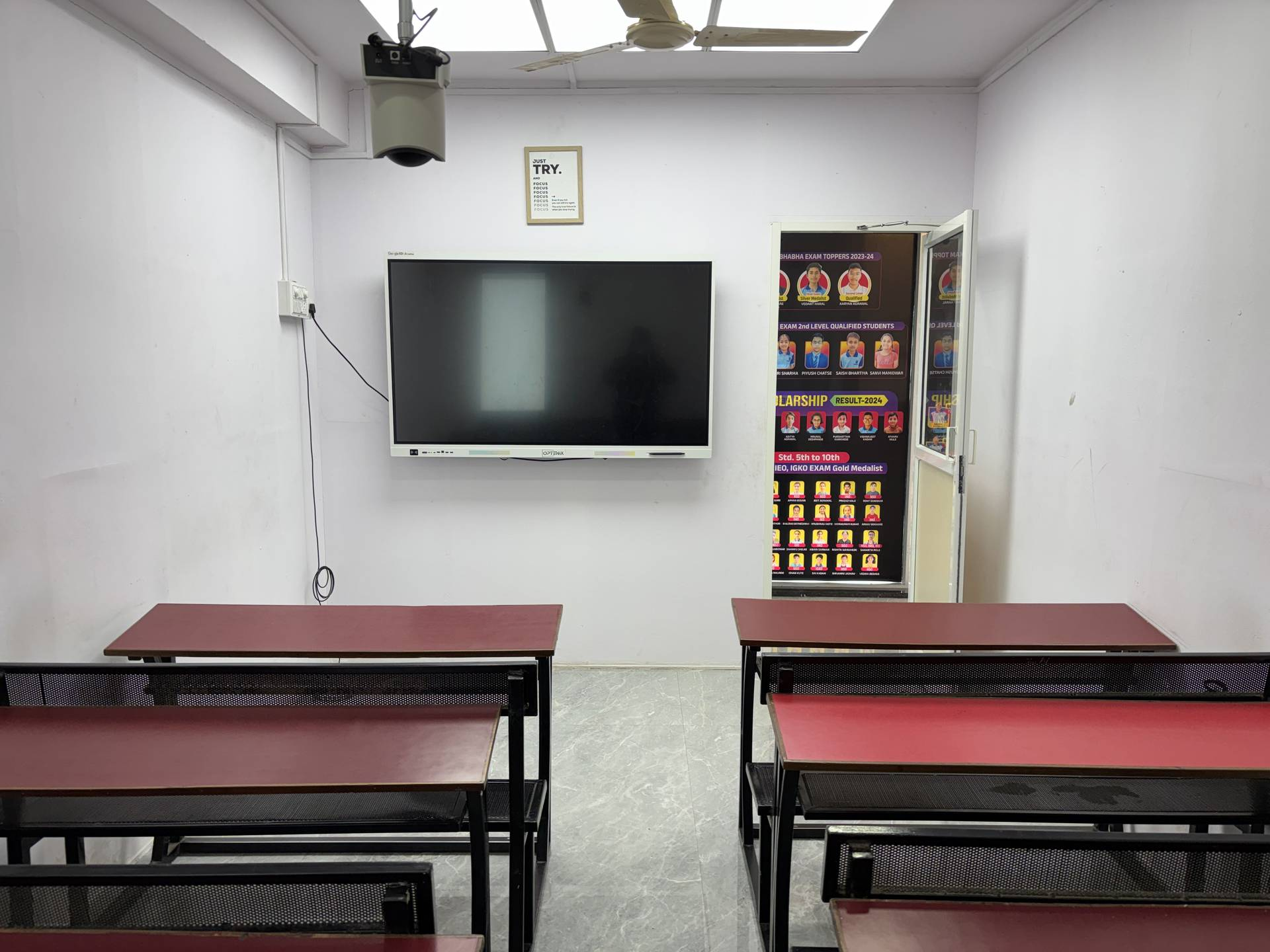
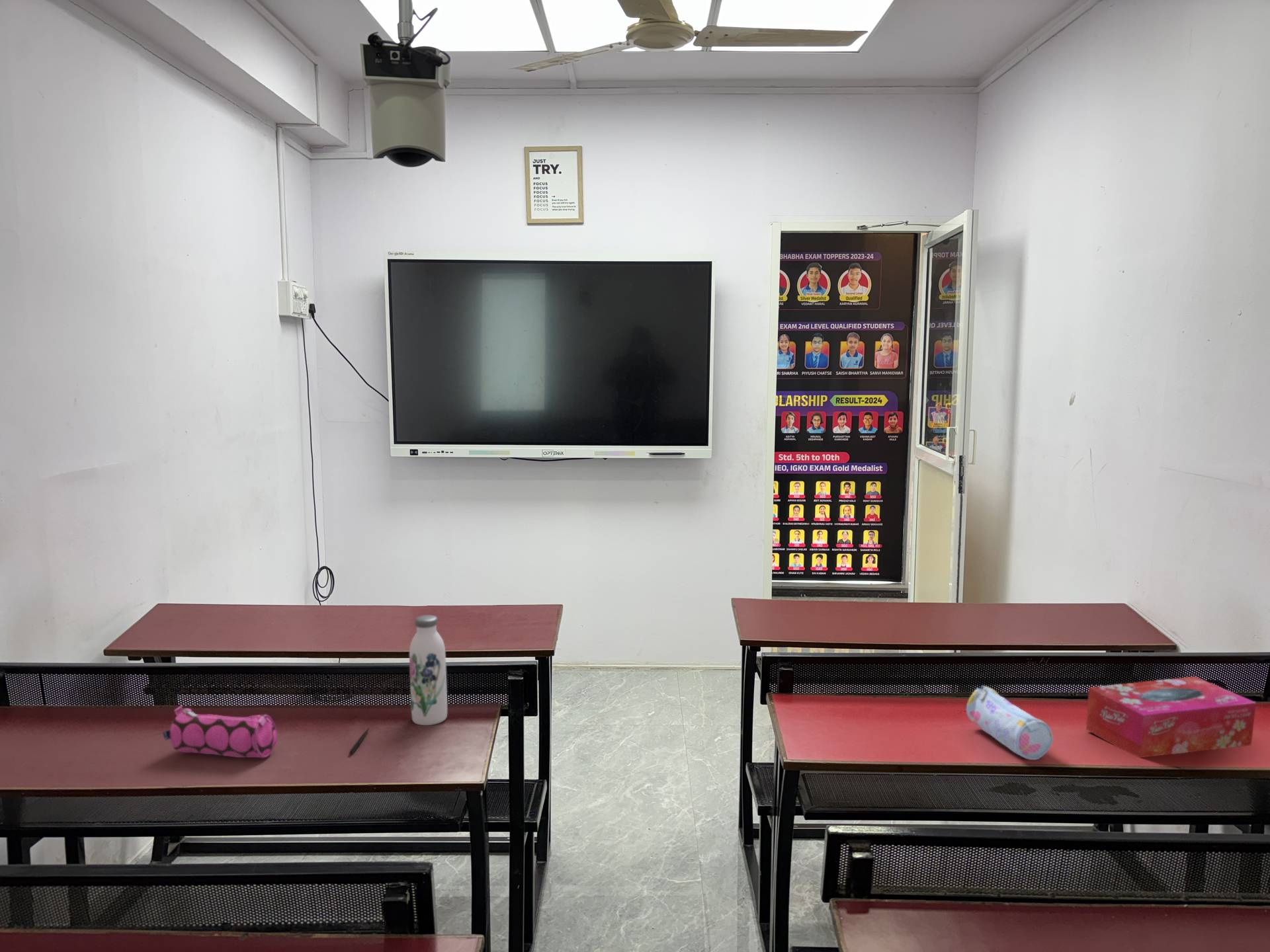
+ pencil case [162,705,278,759]
+ pen [349,727,370,755]
+ pencil case [965,685,1054,760]
+ tissue box [1085,676,1257,758]
+ water bottle [409,614,448,726]
